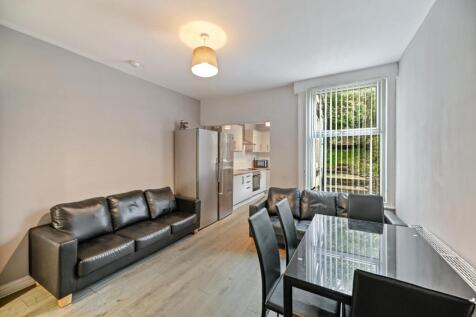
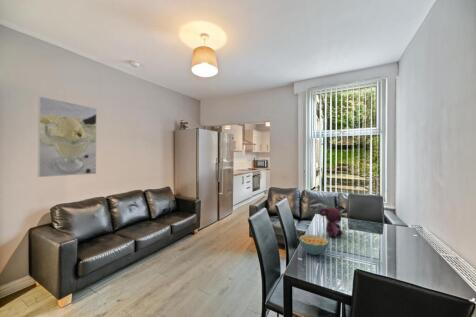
+ cereal bowl [298,234,329,256]
+ teddy bear [318,206,344,238]
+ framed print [37,96,98,178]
